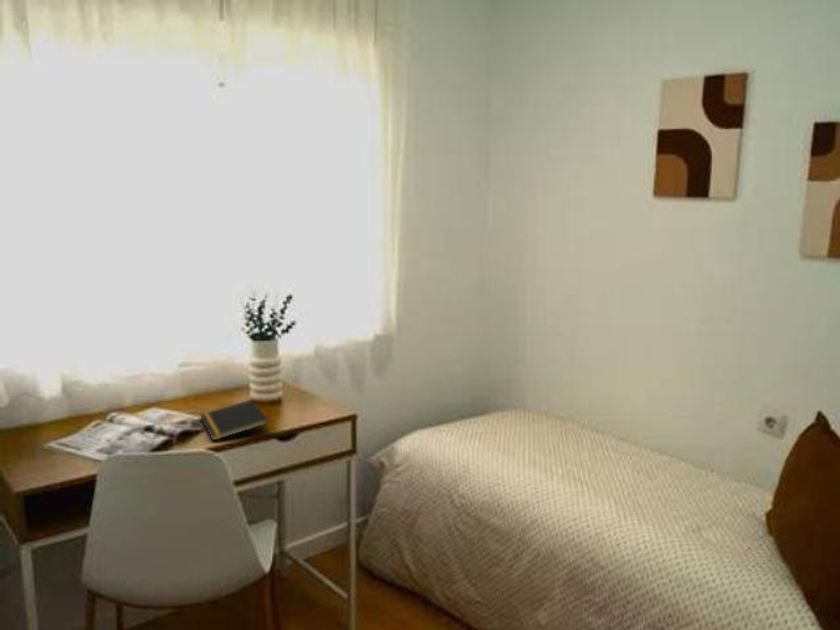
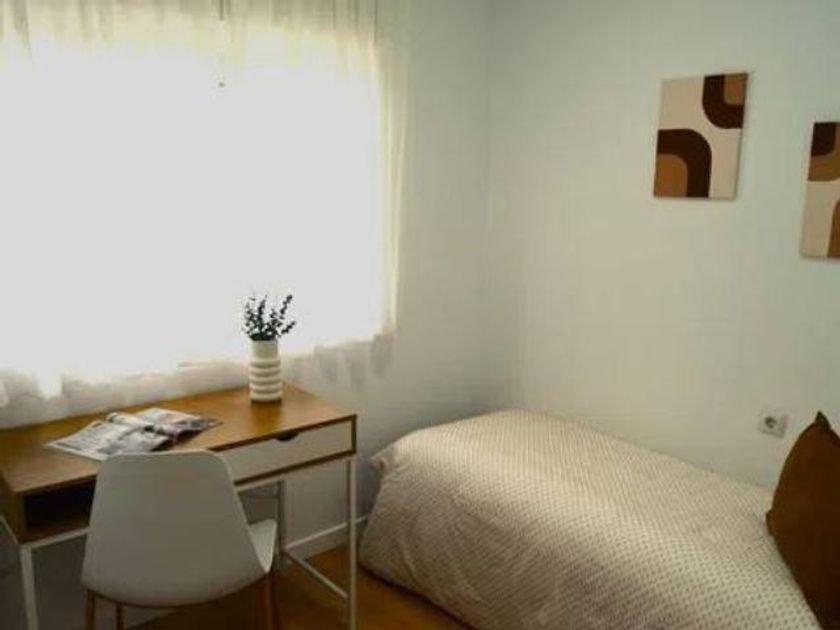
- notepad [199,399,270,441]
